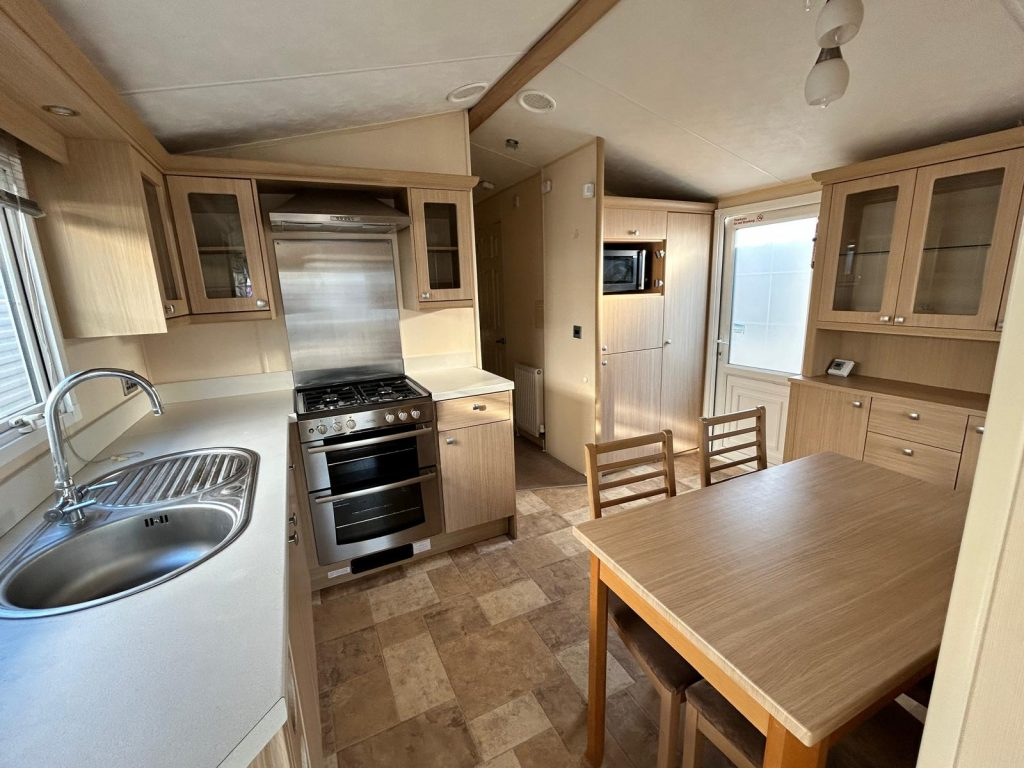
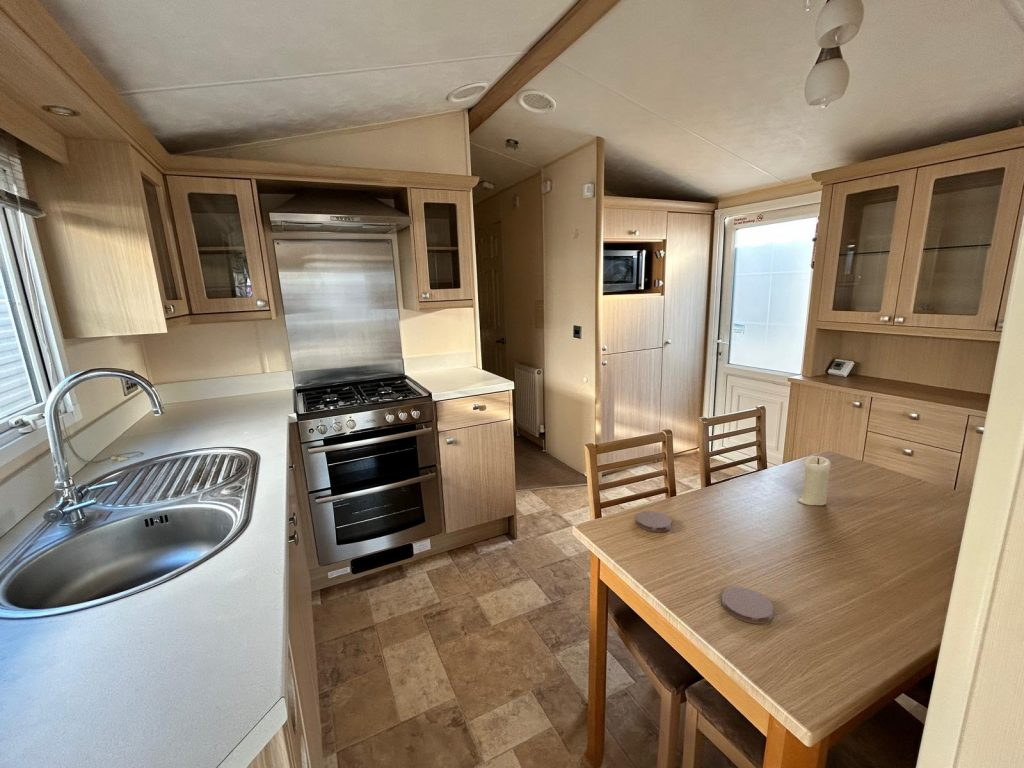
+ candle [797,455,832,506]
+ coaster [721,586,774,625]
+ coaster [635,510,672,533]
